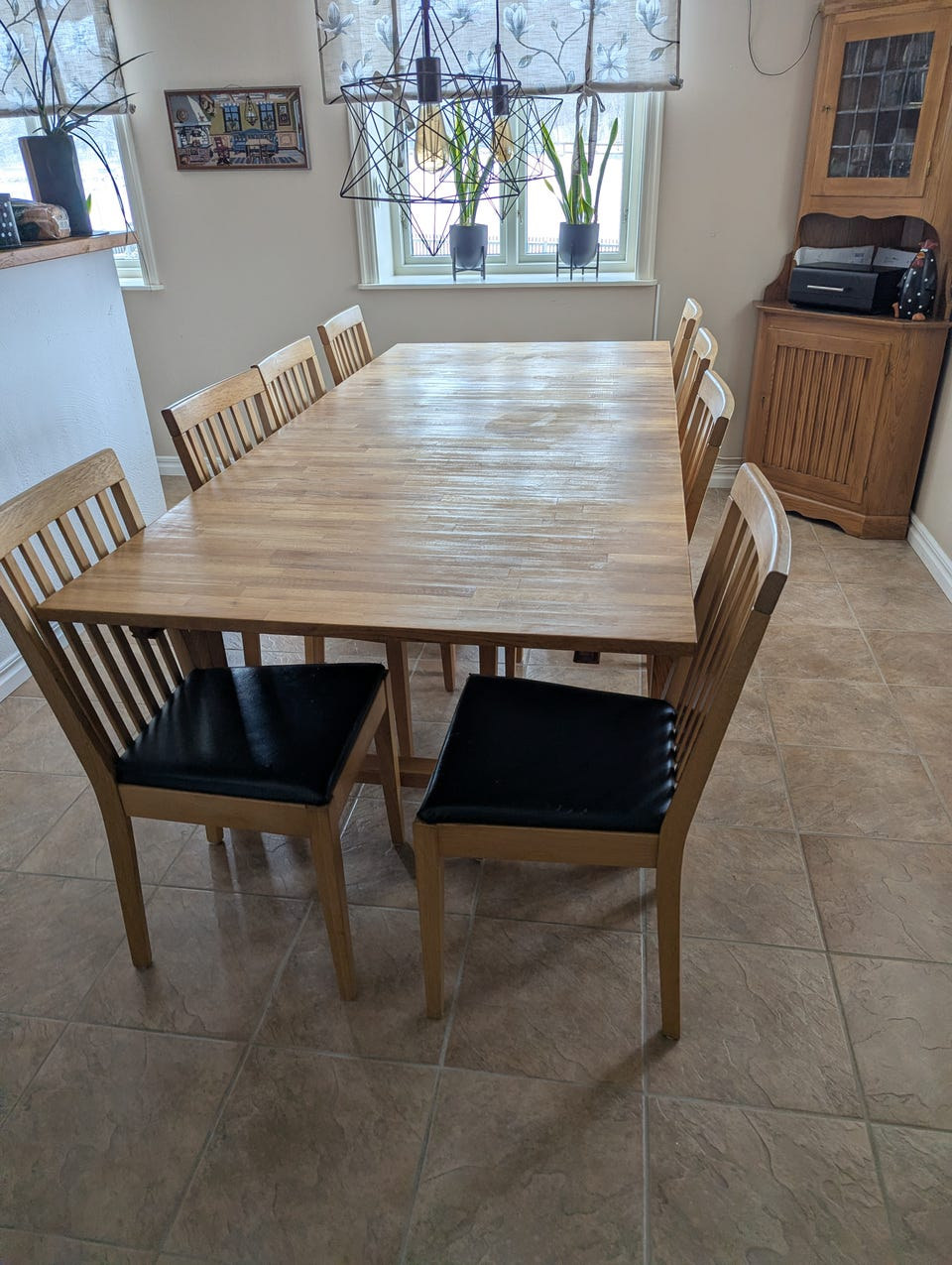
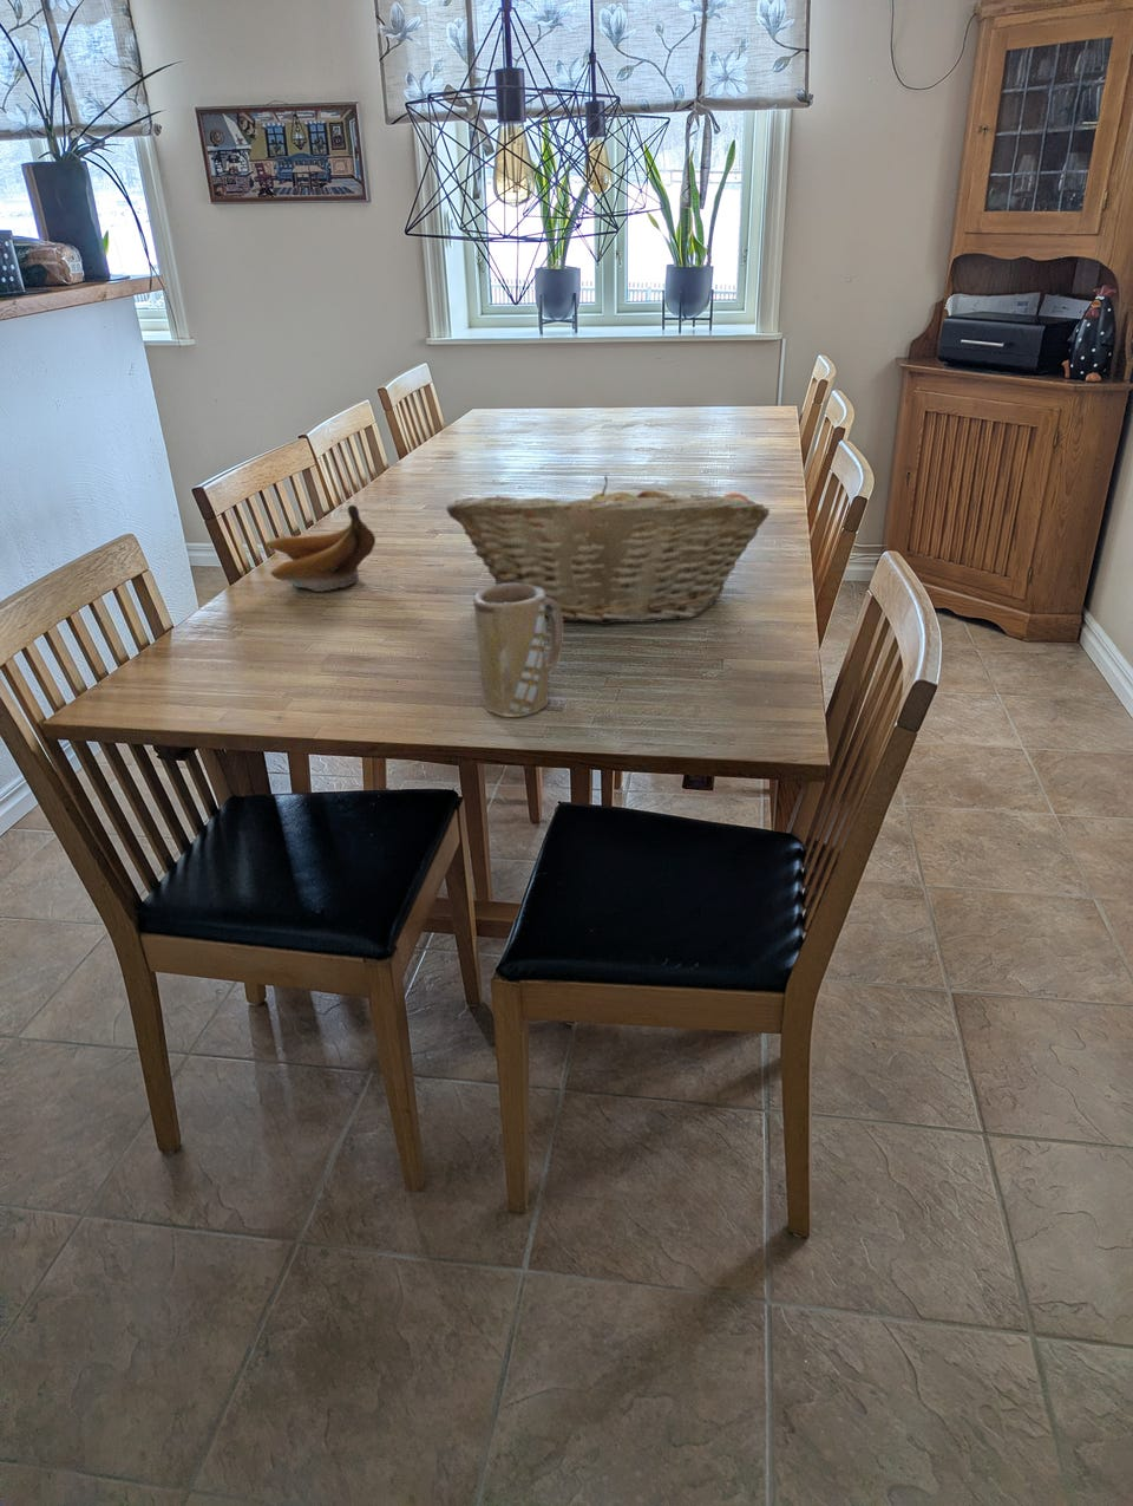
+ fruit basket [445,475,771,626]
+ mug [472,583,564,718]
+ banana [264,504,376,593]
